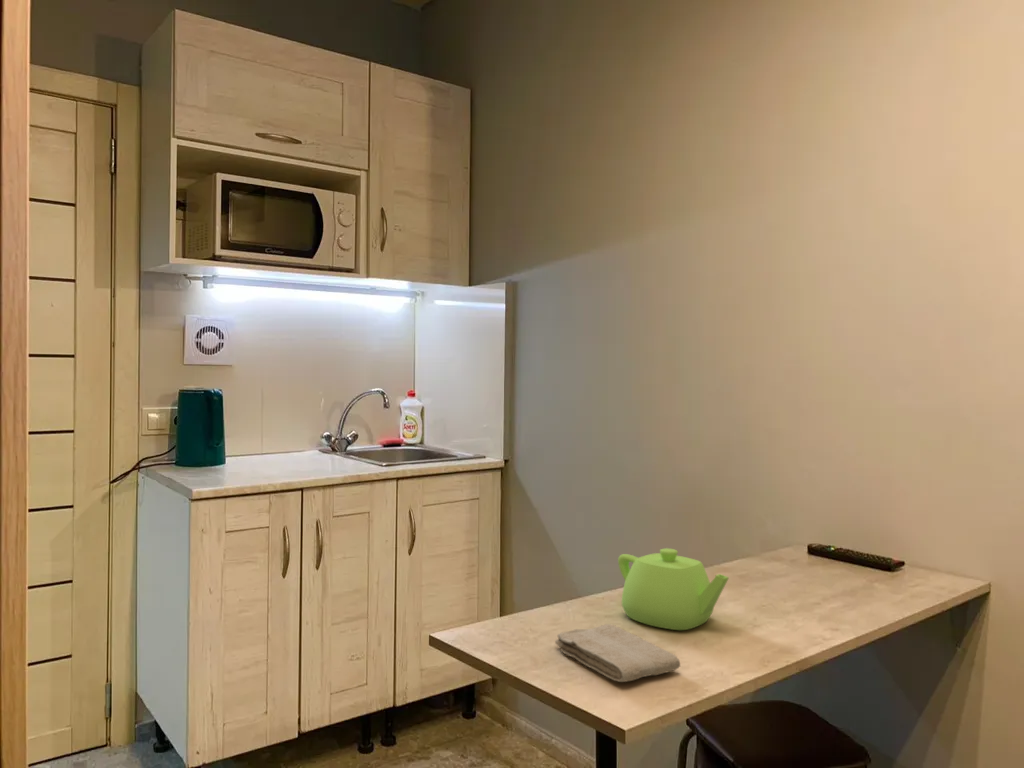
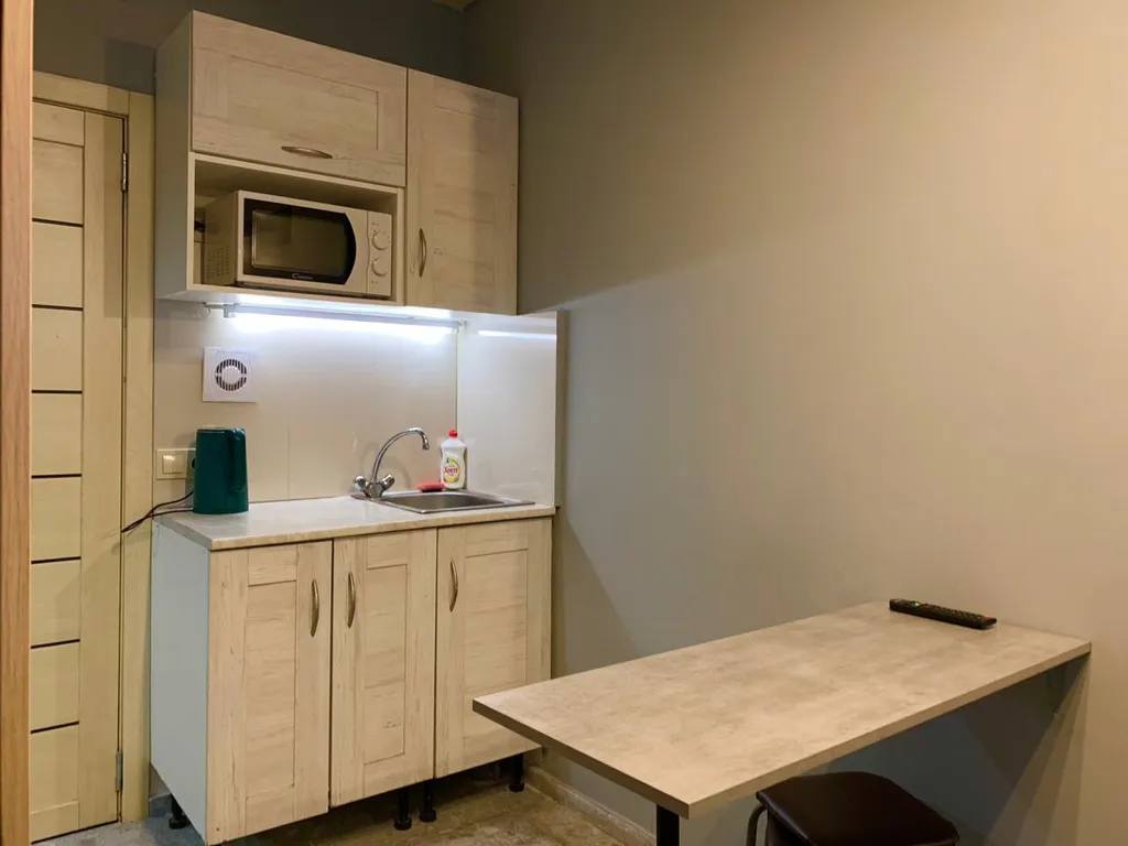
- washcloth [554,623,681,683]
- teapot [617,547,730,631]
